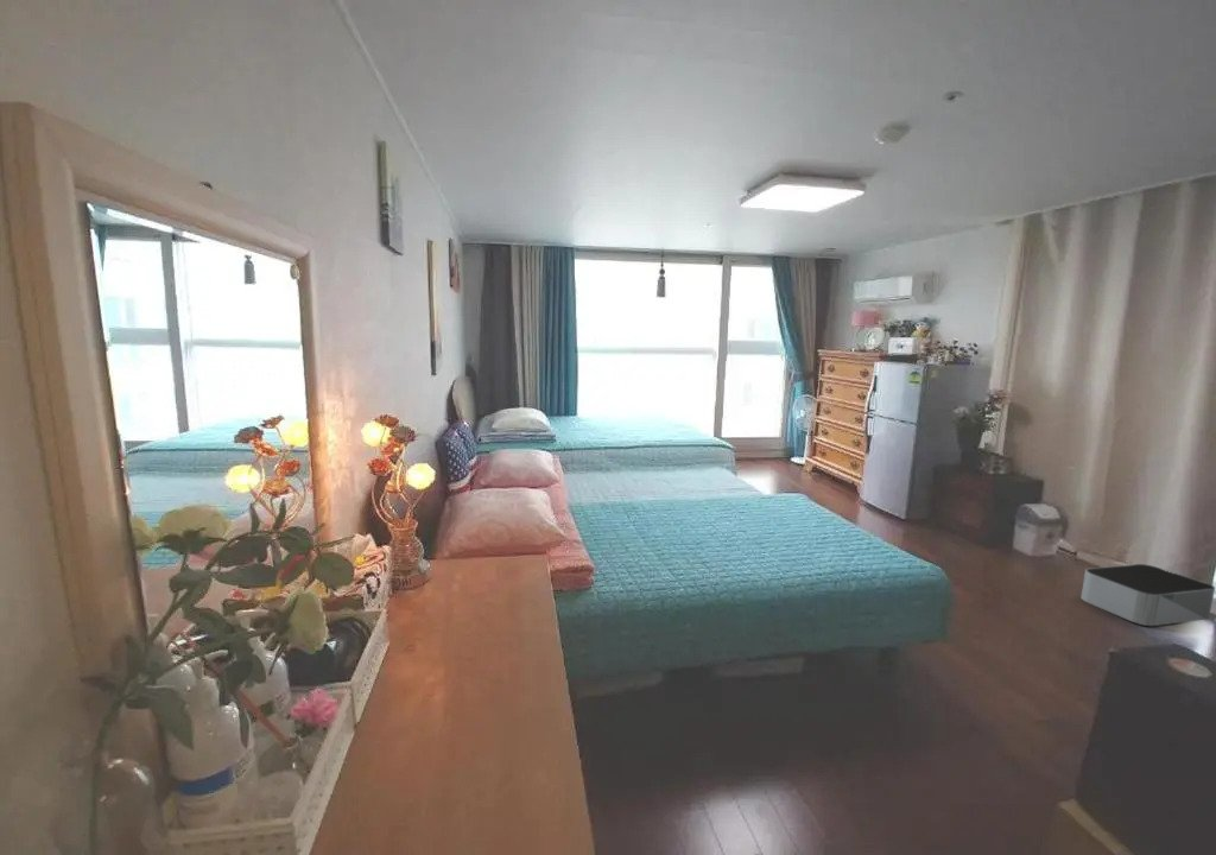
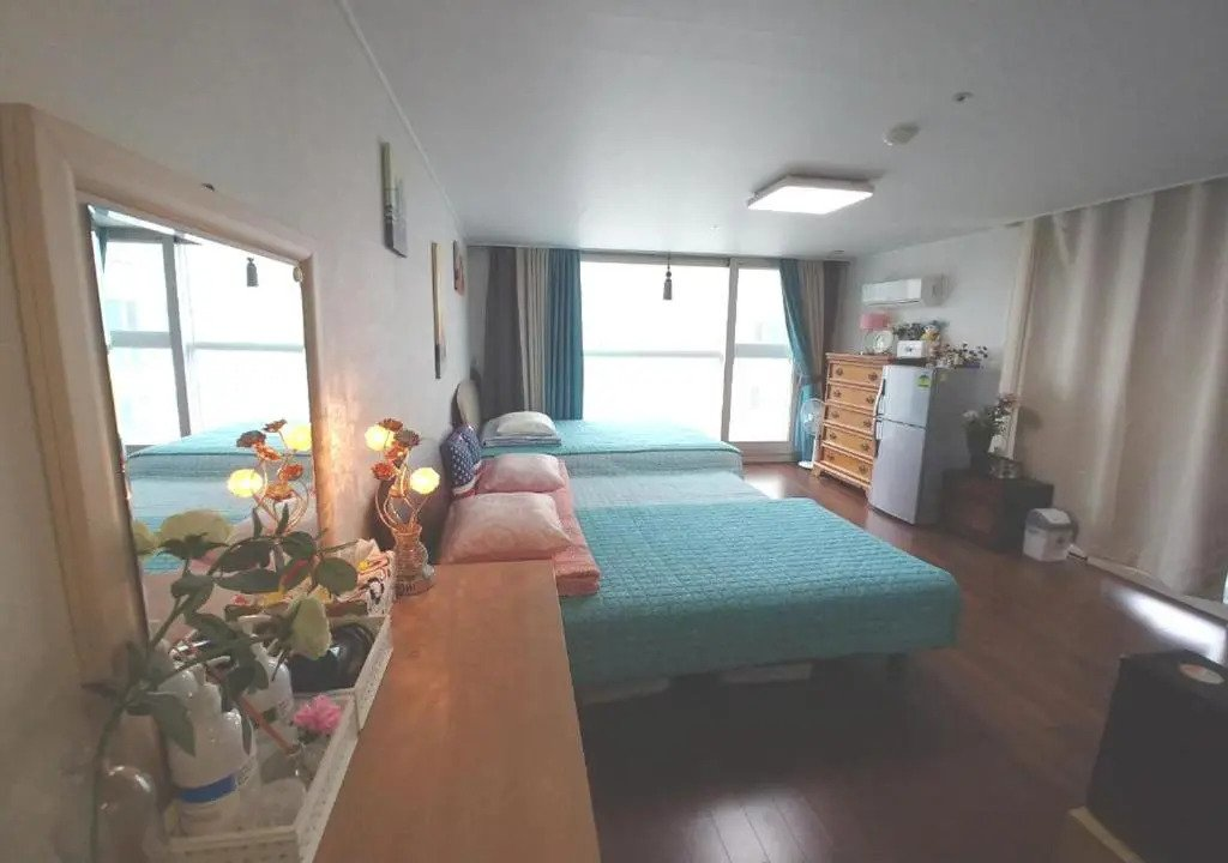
- storage bin [1079,563,1216,627]
